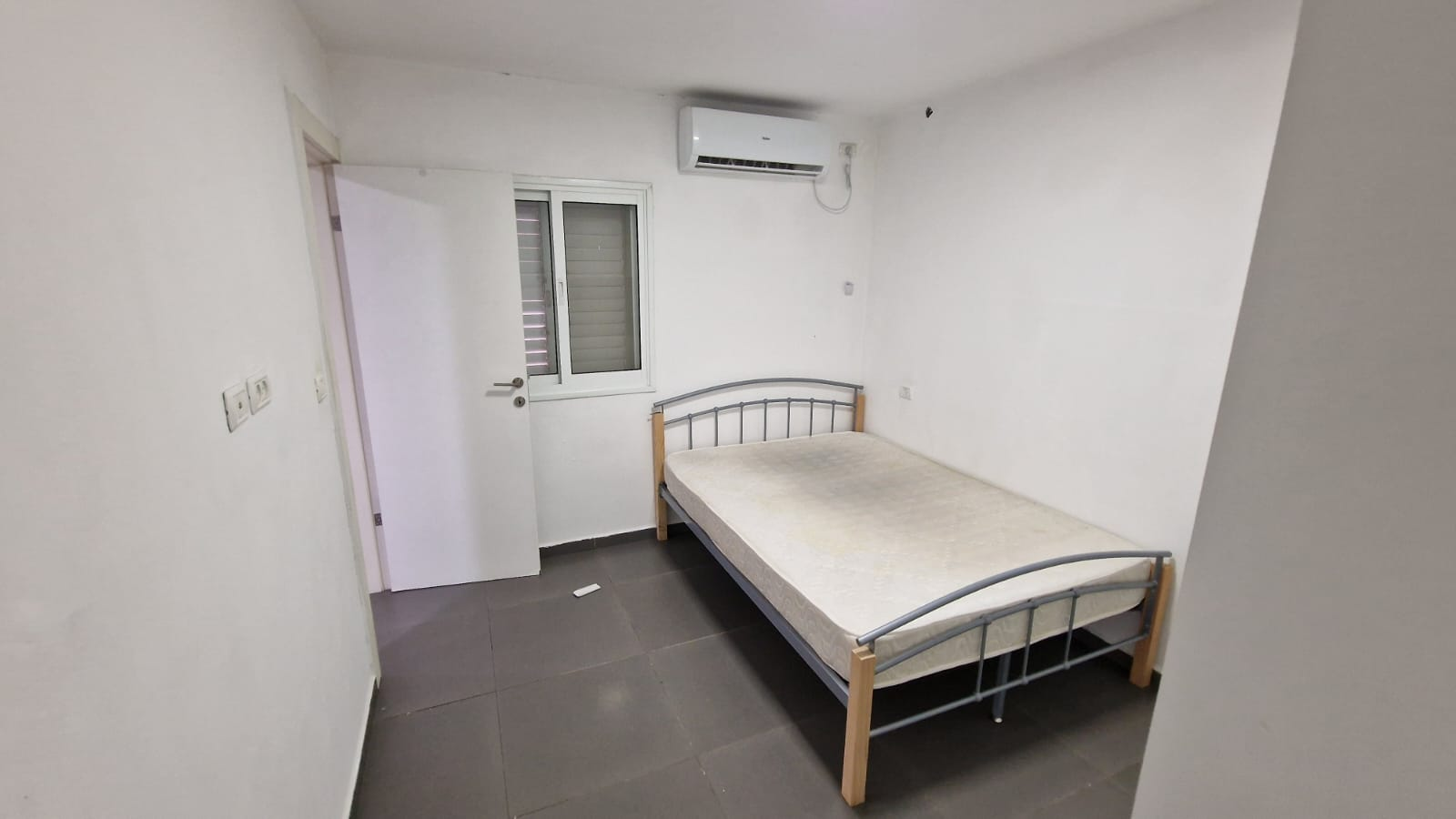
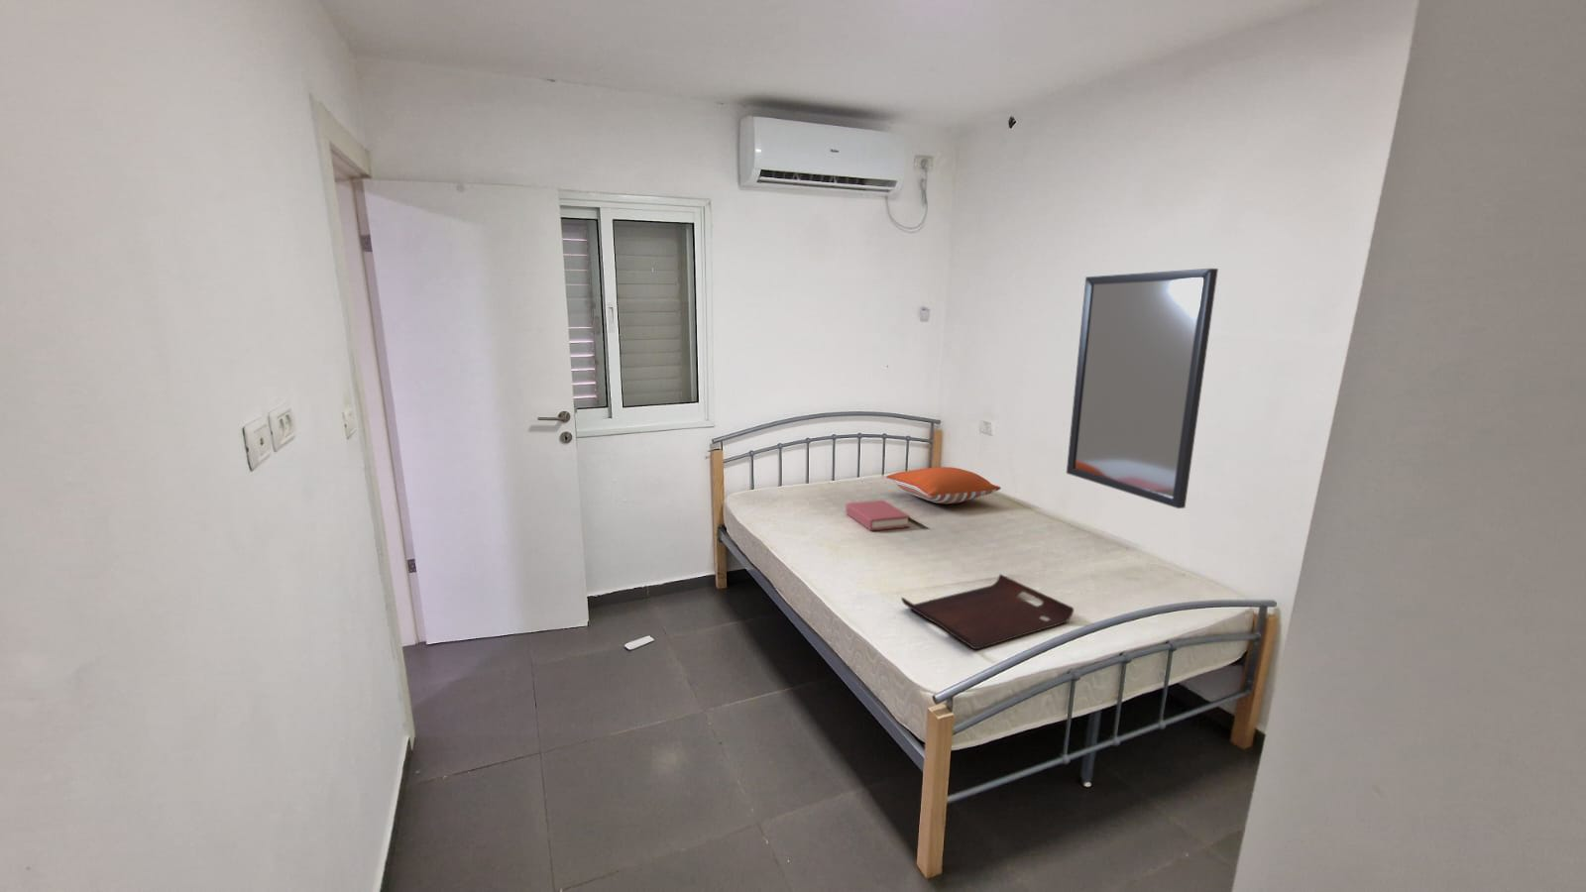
+ hardback book [844,500,911,533]
+ pillow [886,466,1001,504]
+ serving tray [900,573,1074,650]
+ home mirror [1065,268,1219,510]
